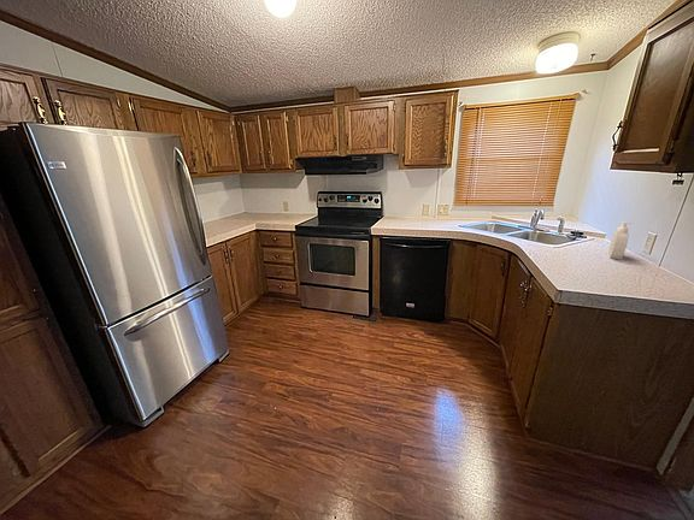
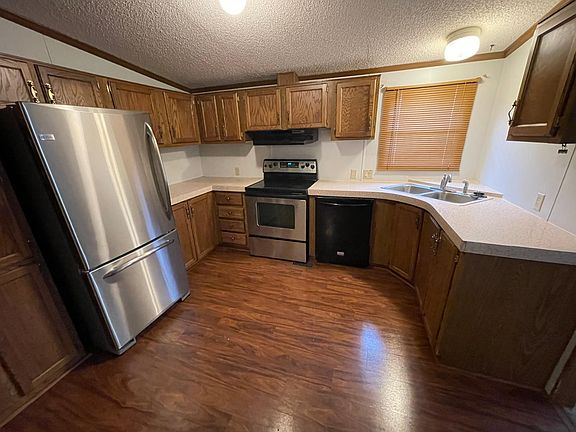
- soap bottle [607,220,633,260]
